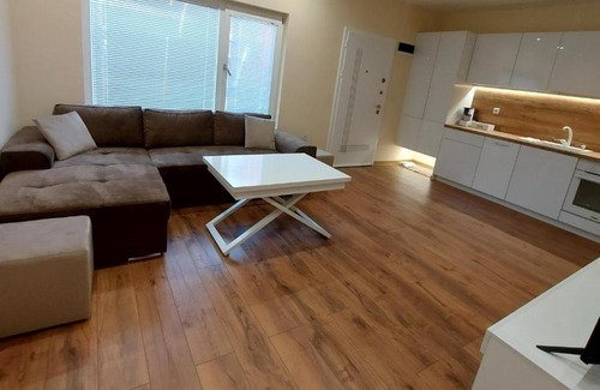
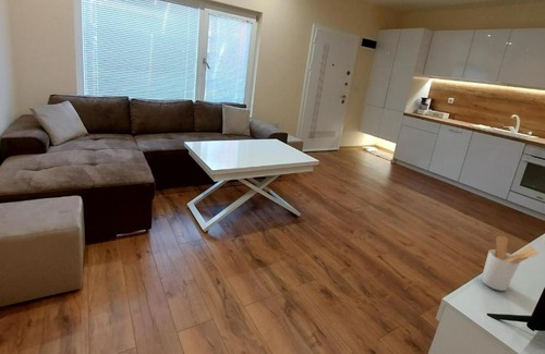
+ utensil holder [481,235,541,292]
